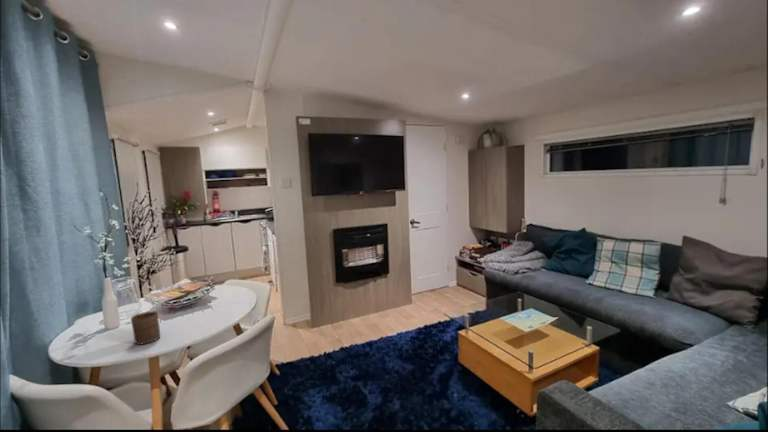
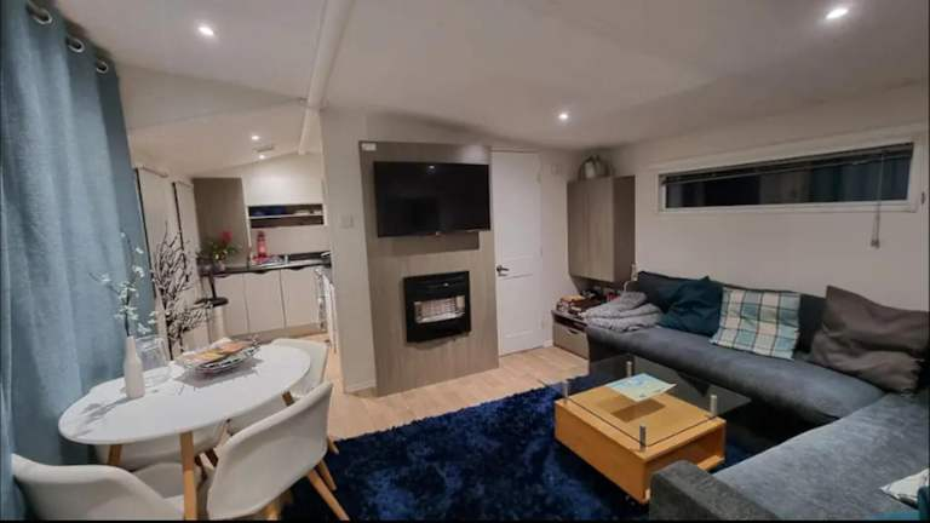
- cup [130,311,161,346]
